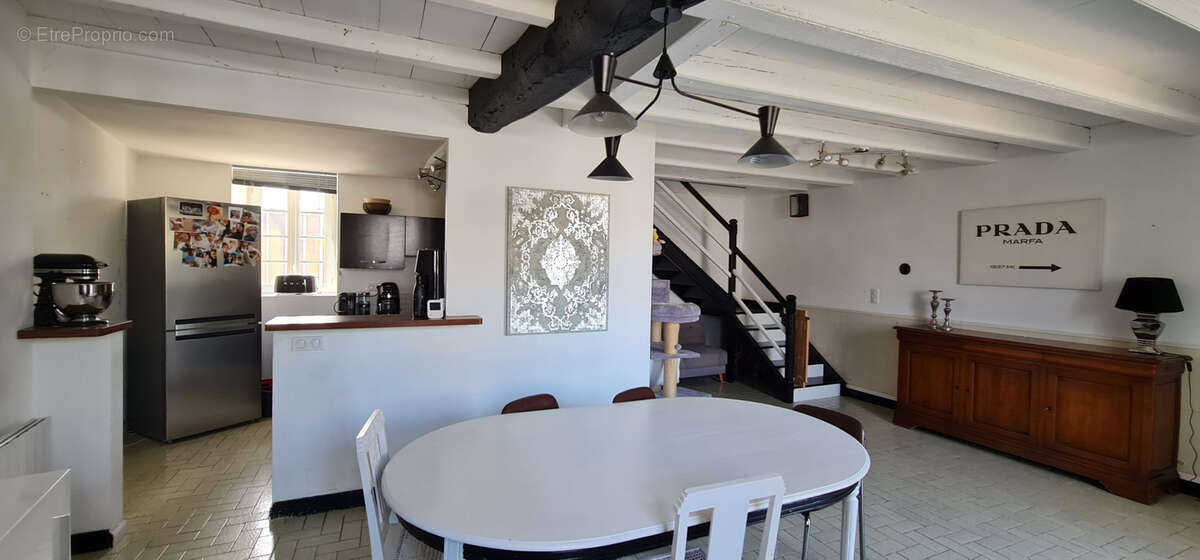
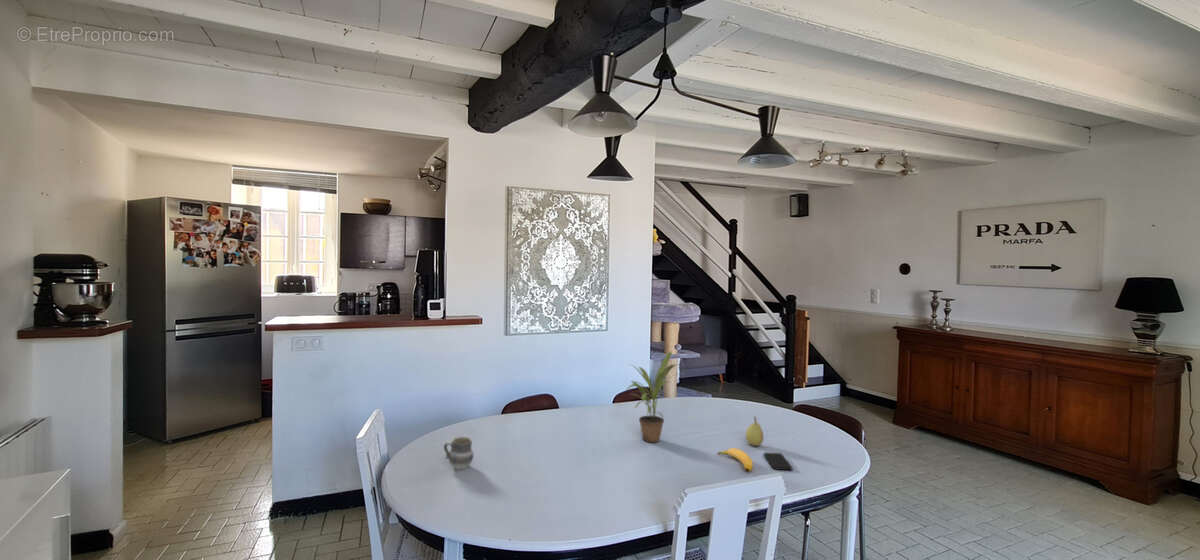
+ fruit [745,415,765,447]
+ cup [443,436,474,470]
+ banana [717,447,754,472]
+ potted plant [625,351,684,443]
+ smartphone [763,452,794,471]
